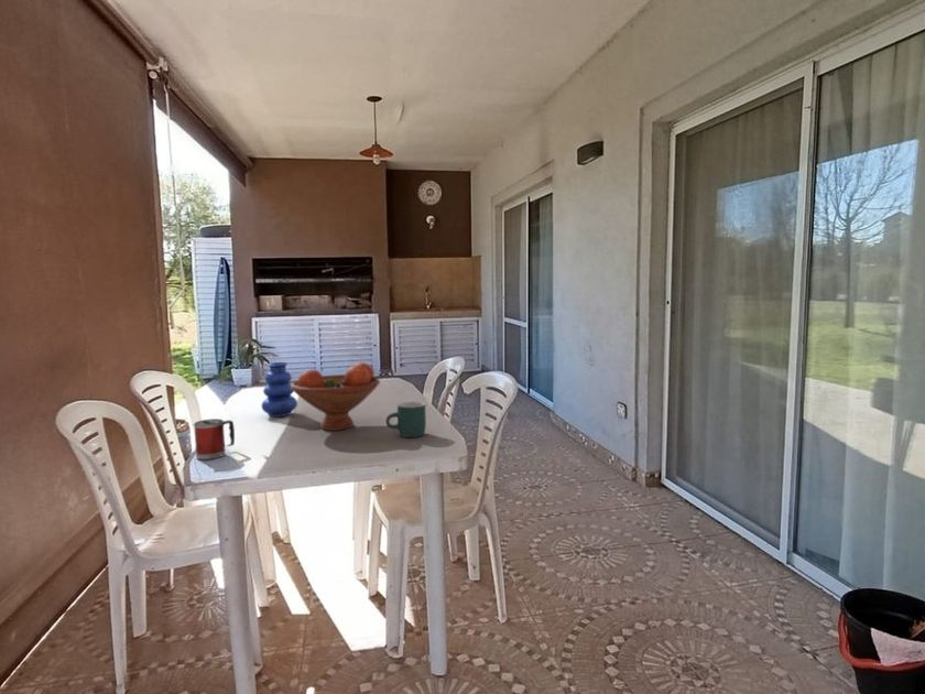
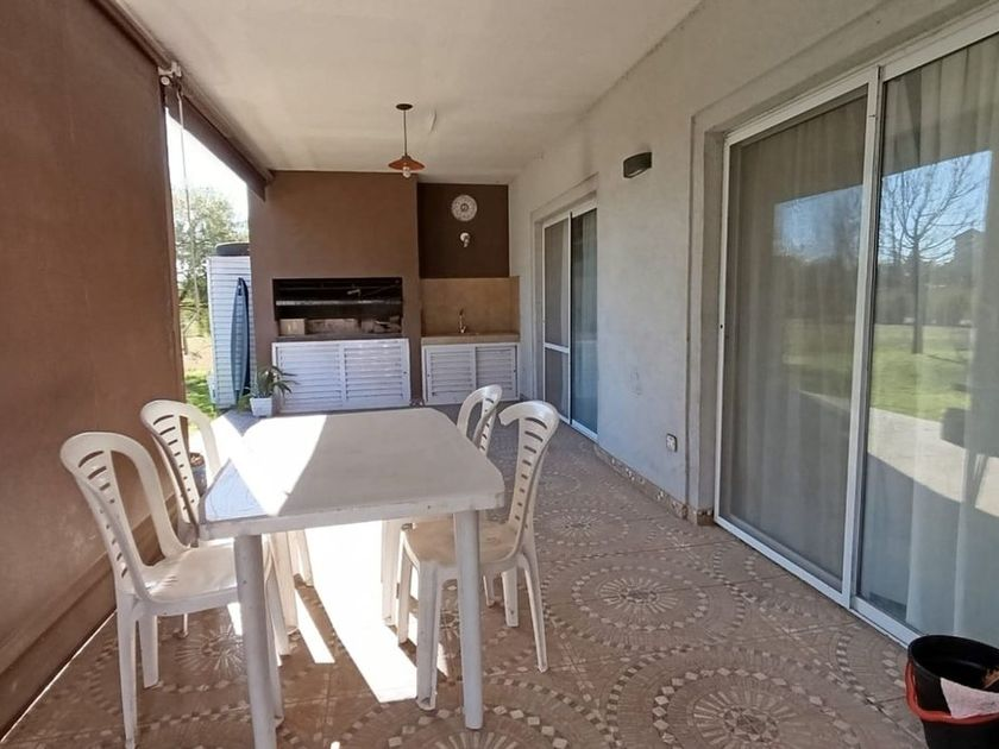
- vase [260,361,298,418]
- fruit bowl [291,361,381,432]
- mug [385,401,427,438]
- mug [192,418,236,460]
